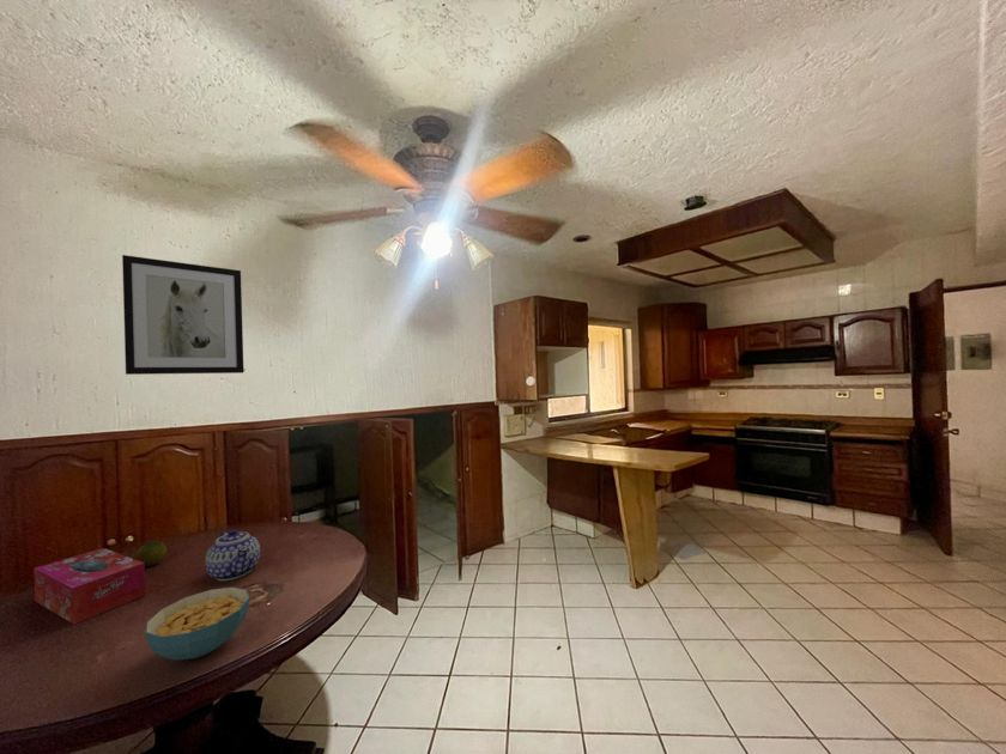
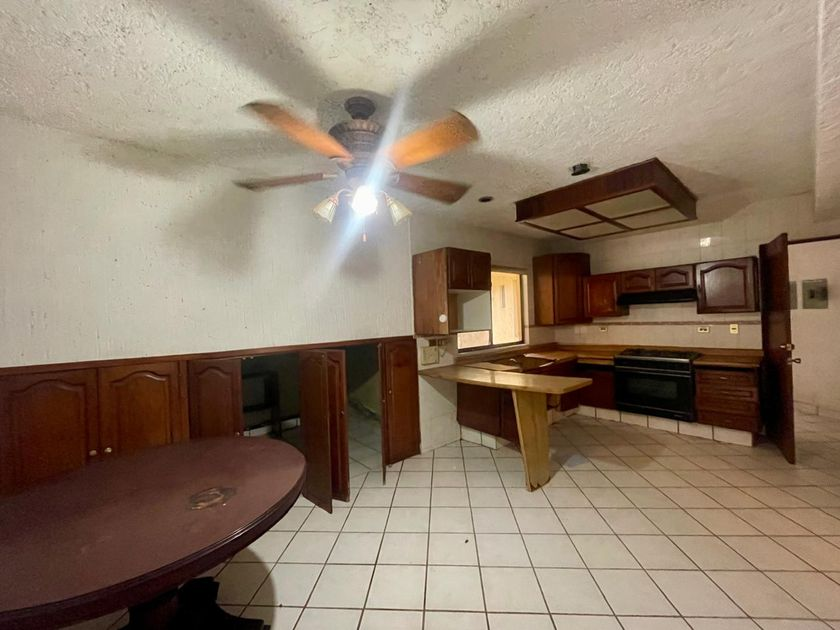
- tissue box [34,547,146,626]
- wall art [121,254,246,376]
- teapot [205,528,261,582]
- fruit [134,540,168,567]
- cereal bowl [145,586,250,662]
